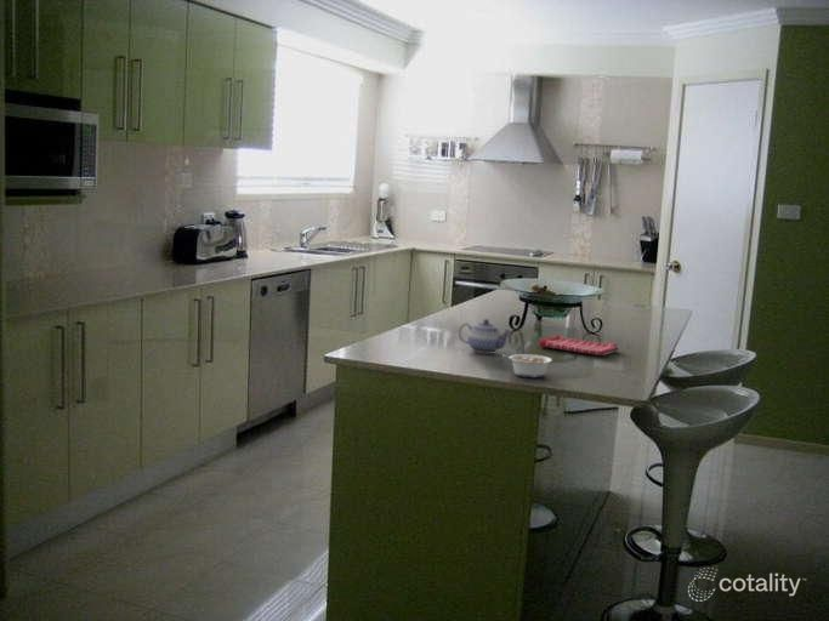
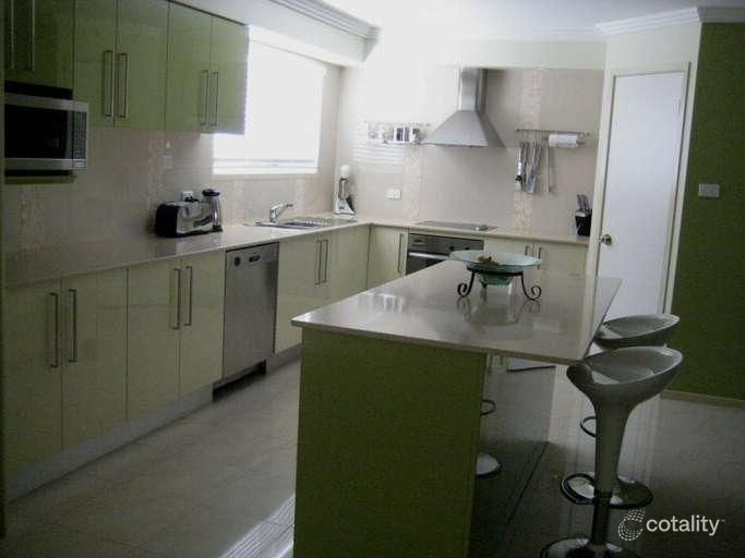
- teapot [458,318,512,355]
- dish towel [538,334,620,357]
- legume [502,353,553,378]
